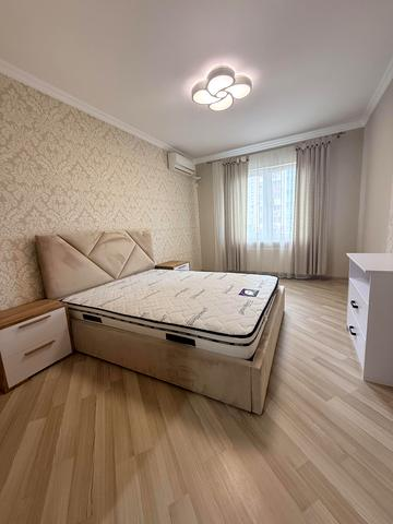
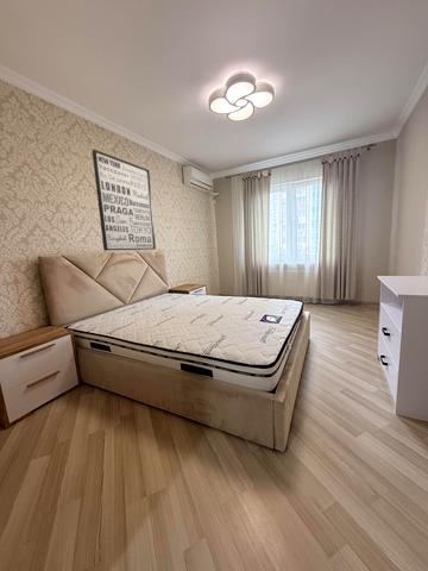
+ wall art [92,149,157,252]
